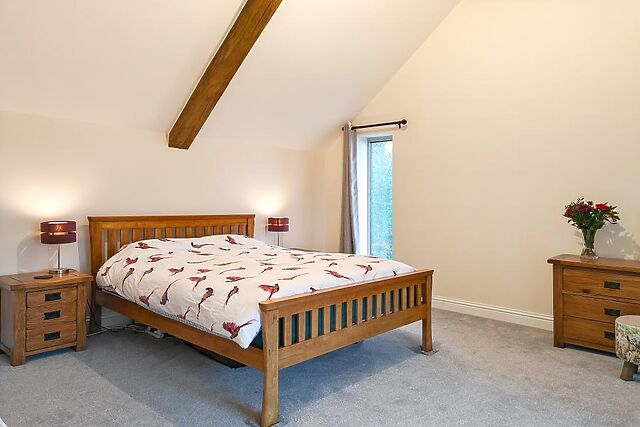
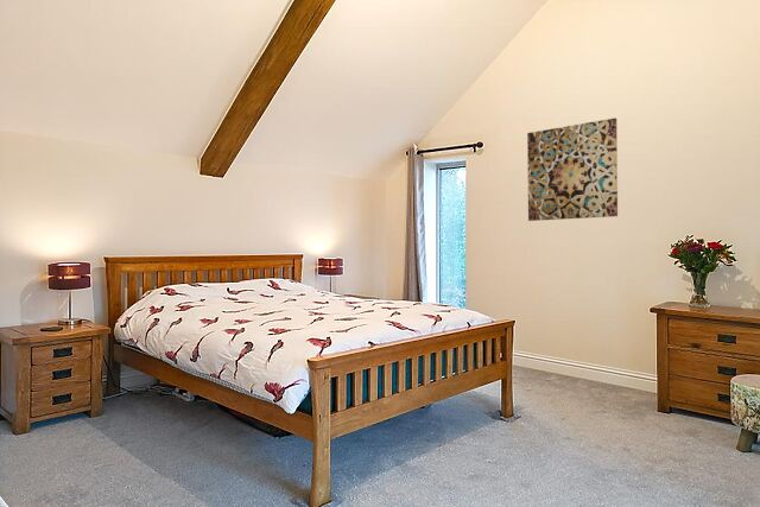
+ wall art [526,116,619,222]
